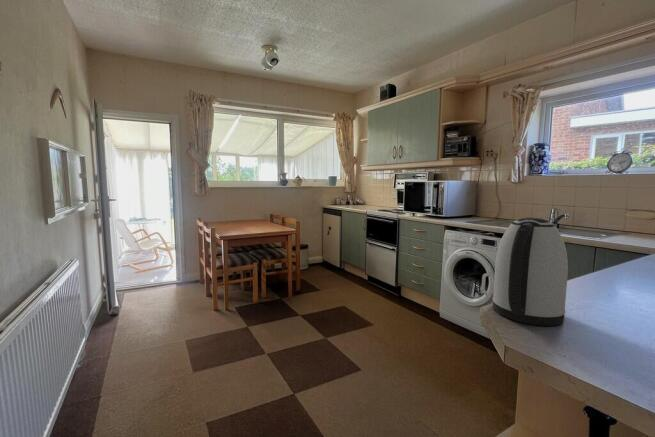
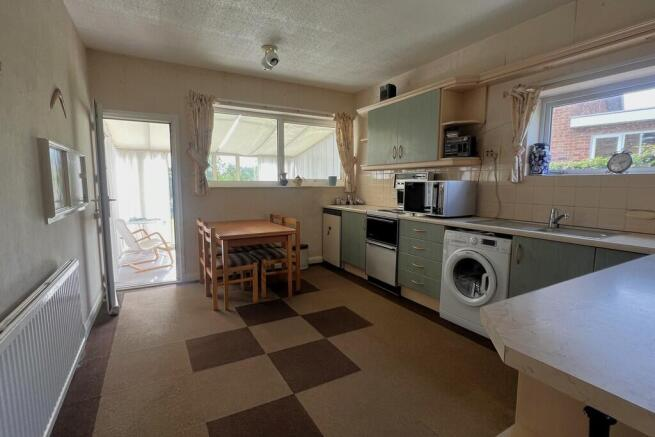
- kettle [492,217,569,327]
